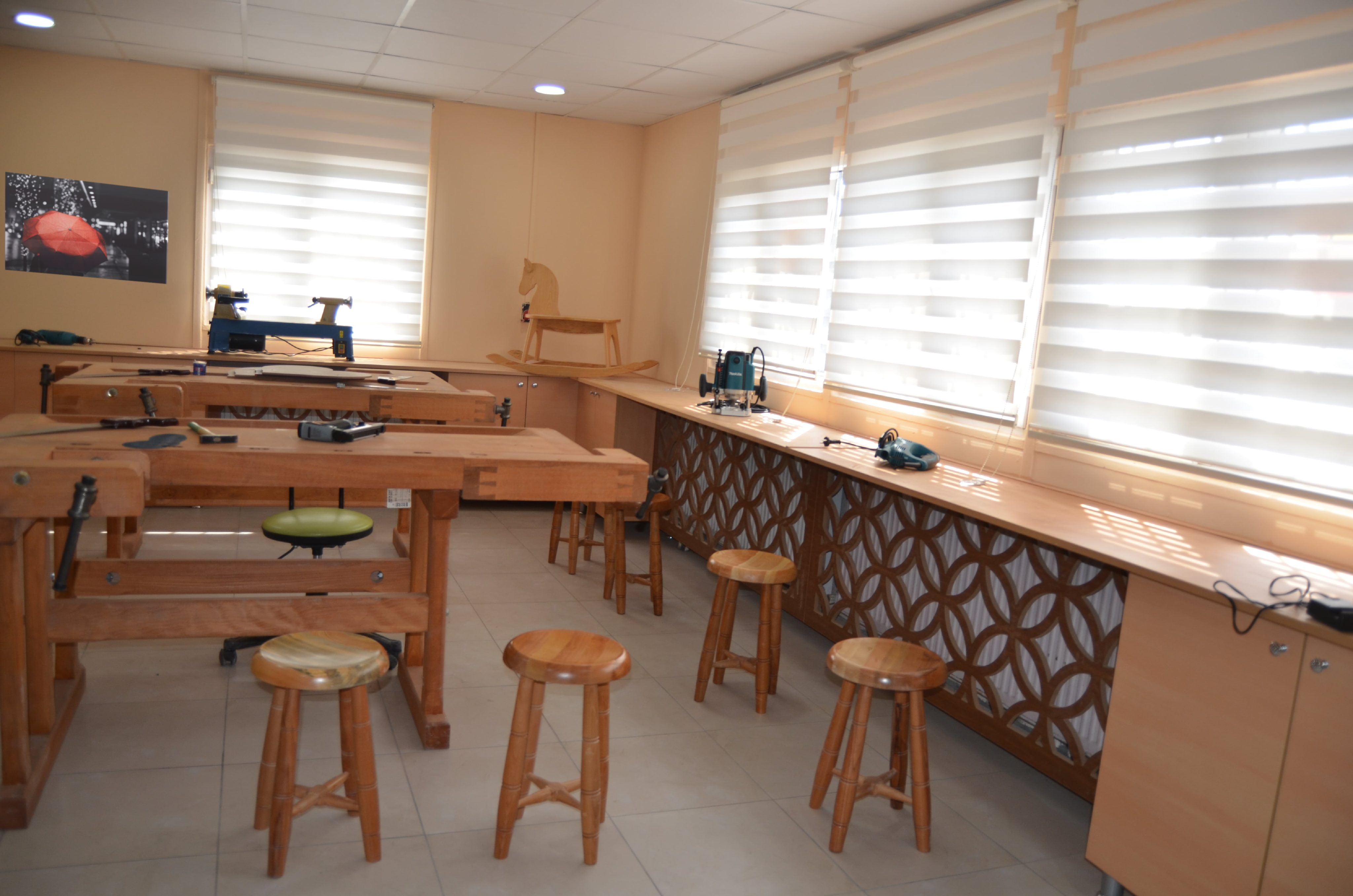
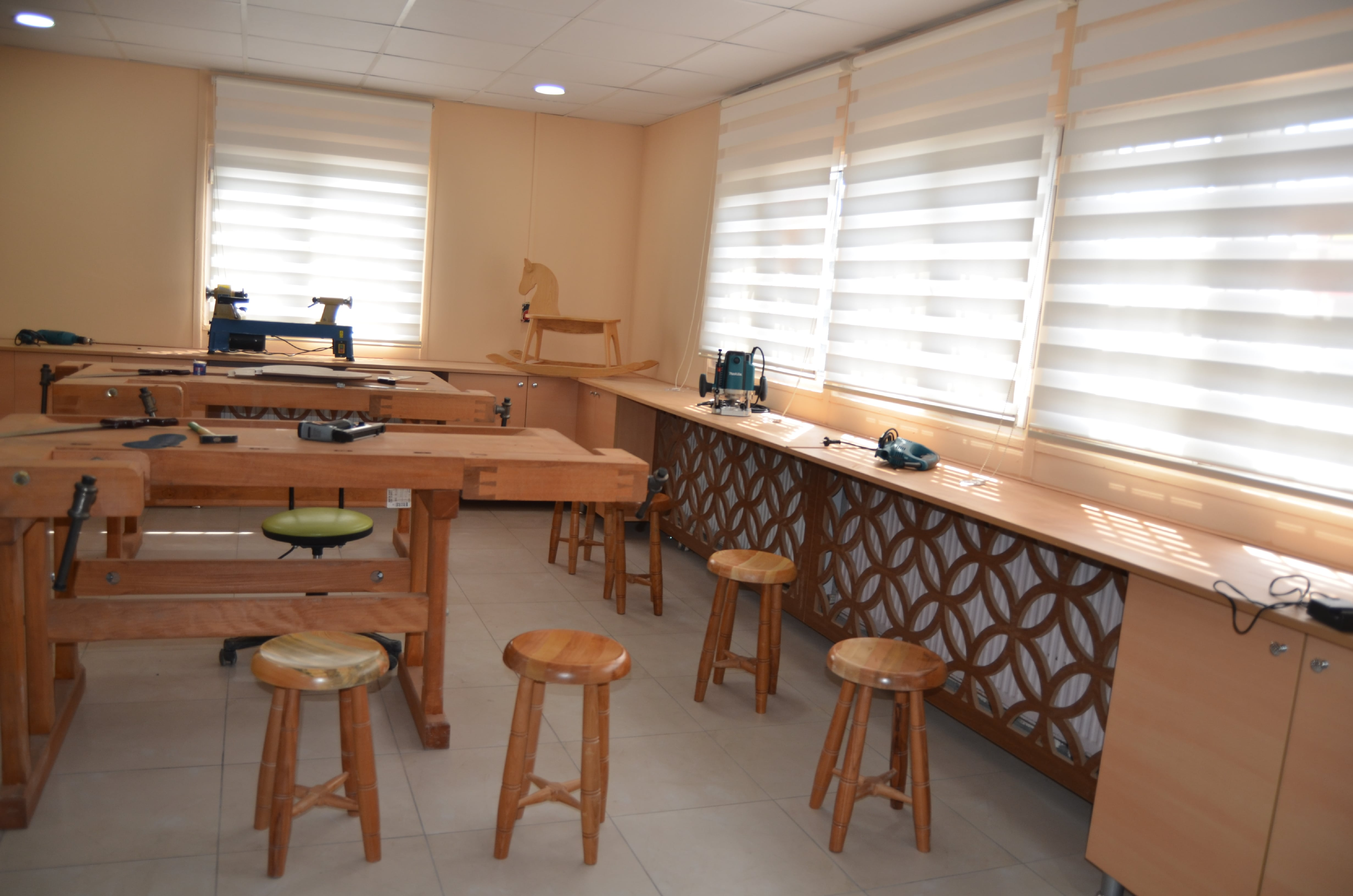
- wall art [5,171,169,284]
